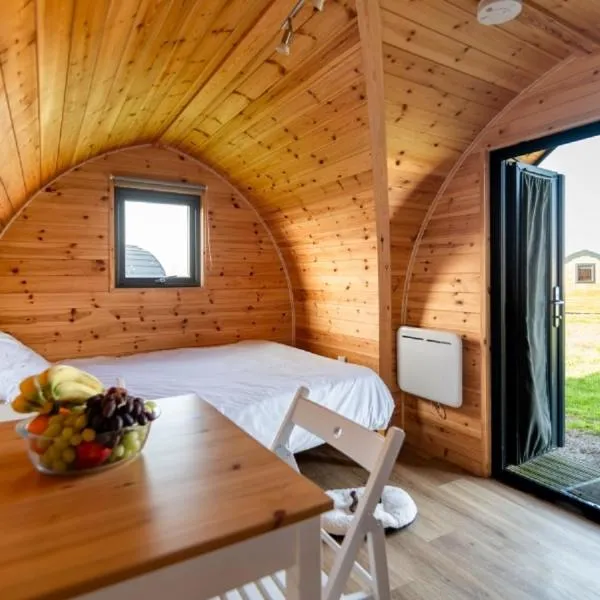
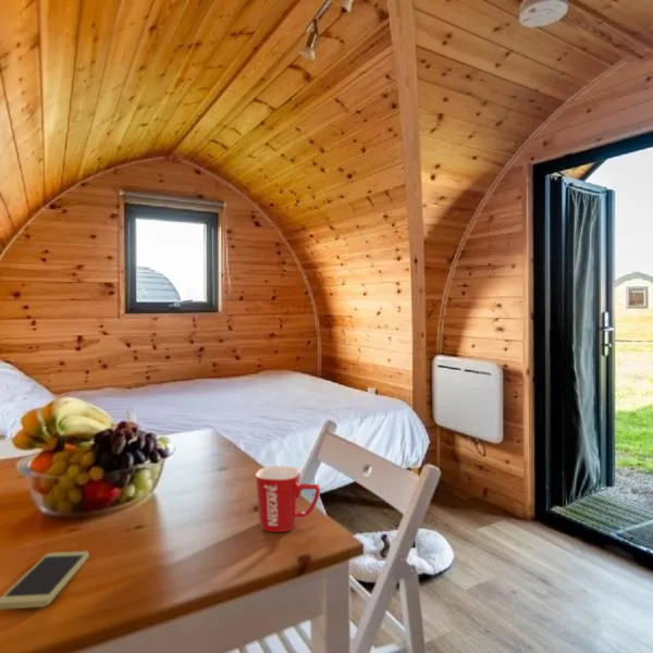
+ mug [255,465,321,533]
+ smartphone [0,550,90,611]
